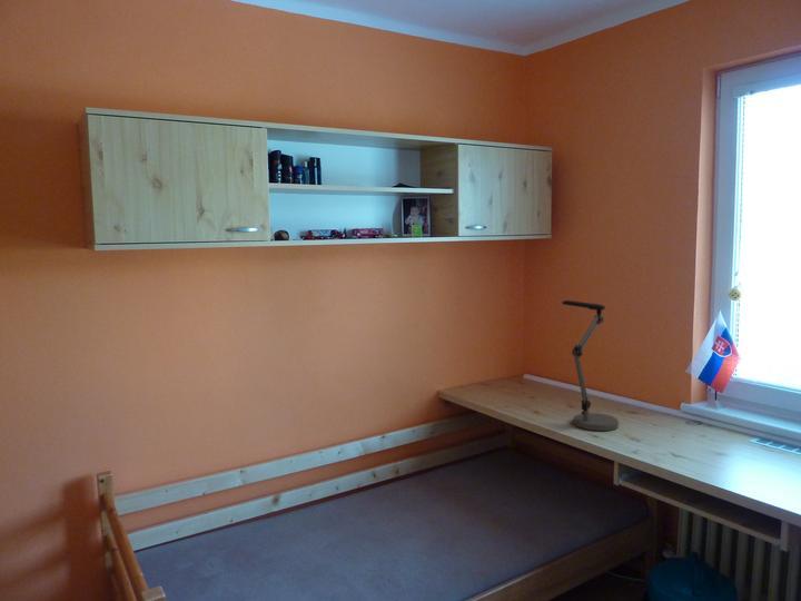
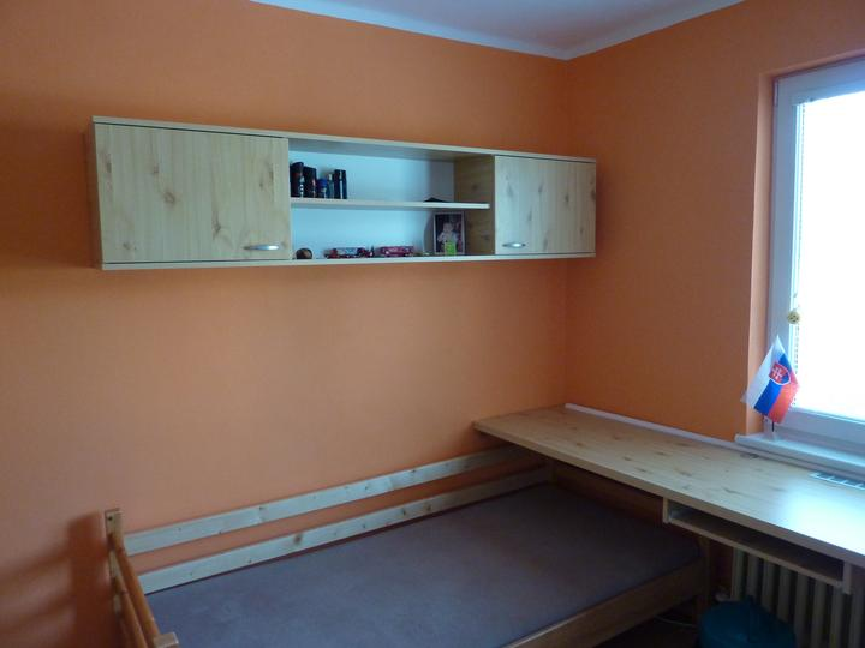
- desk lamp [561,299,620,432]
